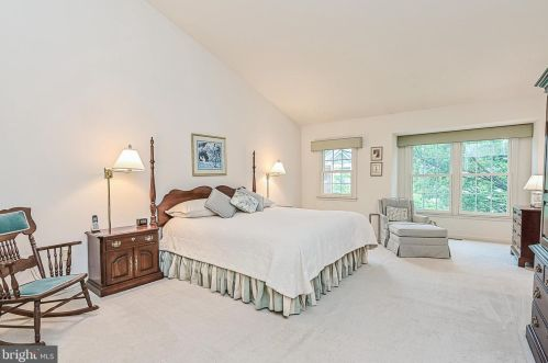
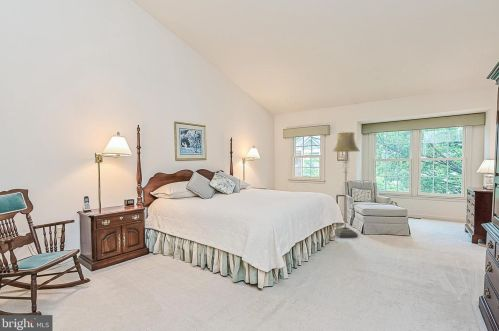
+ floor lamp [331,131,361,238]
